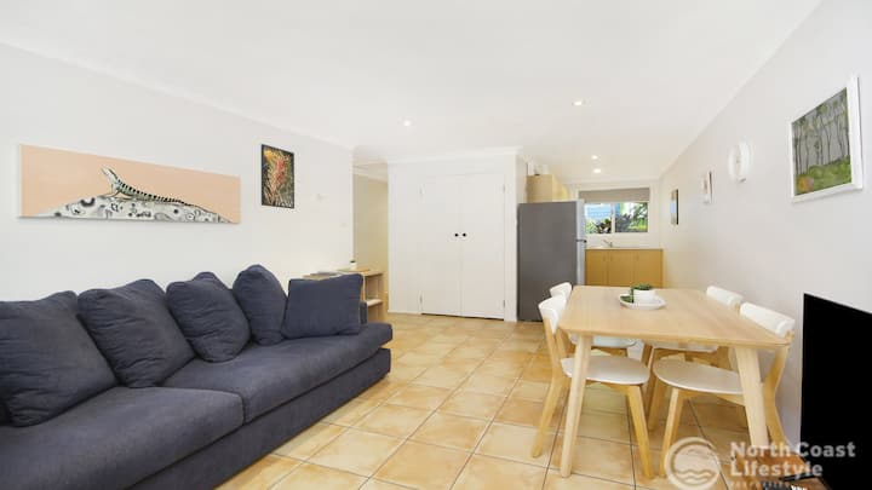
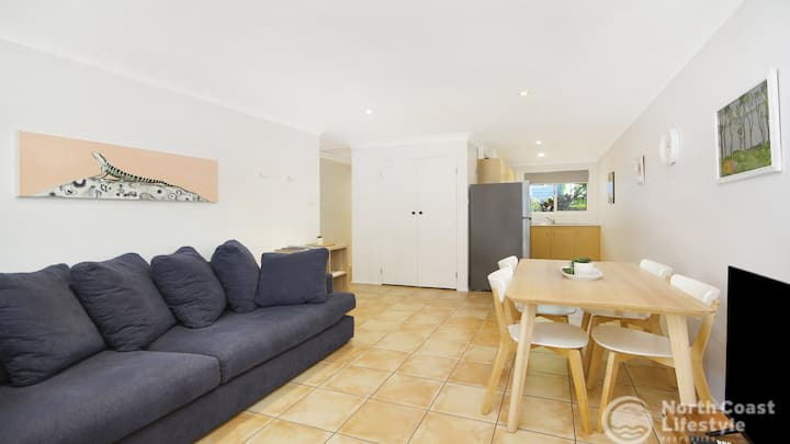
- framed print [260,143,296,211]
